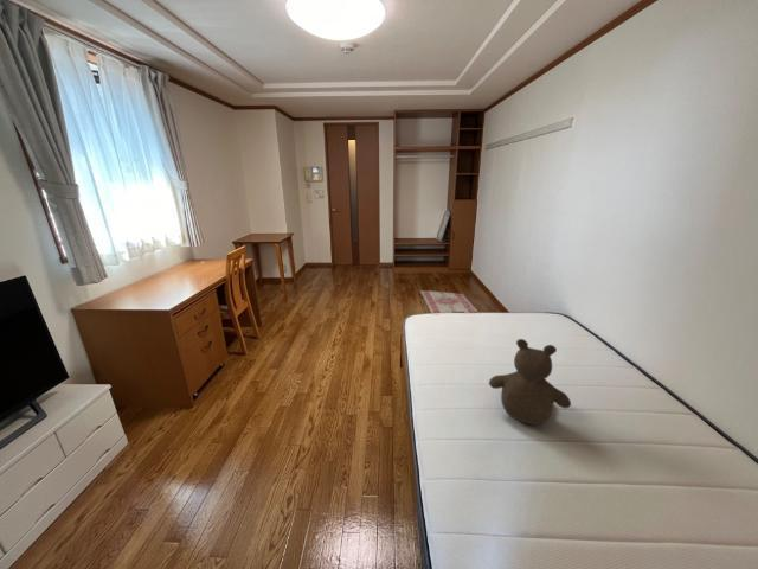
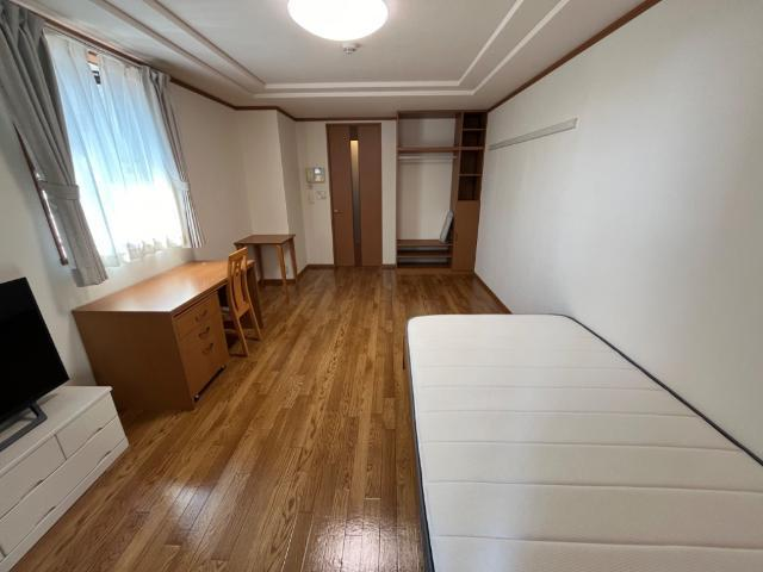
- stuffed bear [488,338,572,426]
- rug [419,289,480,314]
